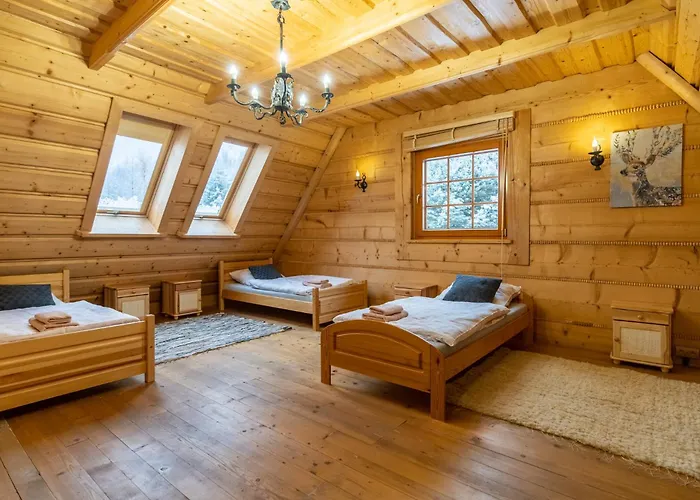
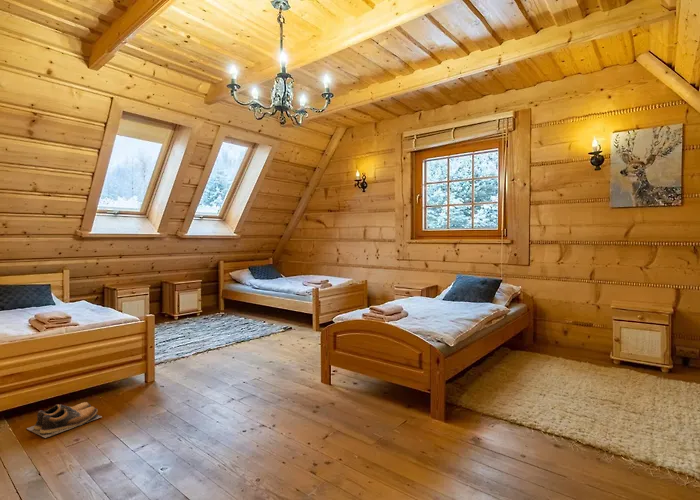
+ shoes [26,401,103,439]
